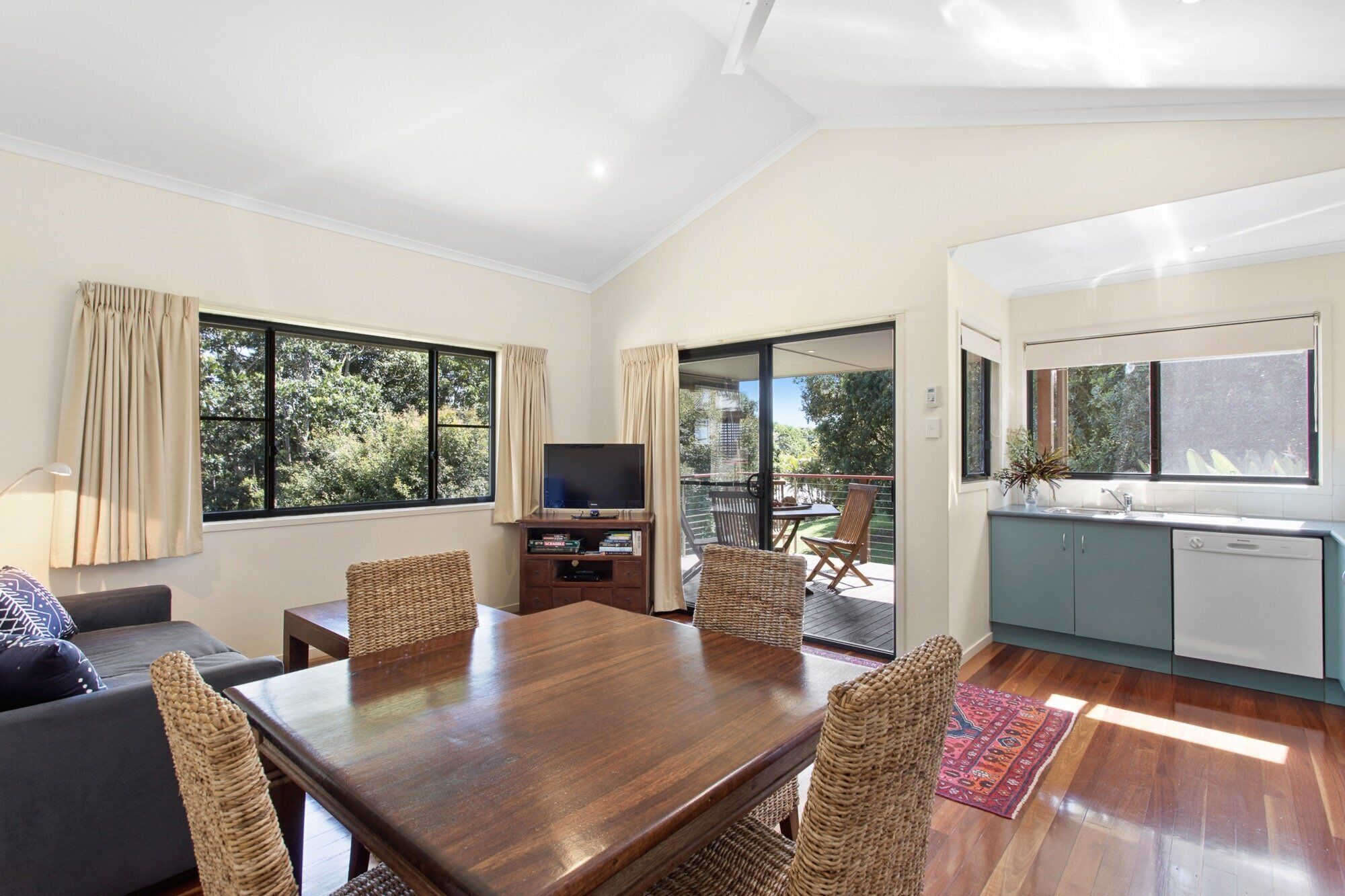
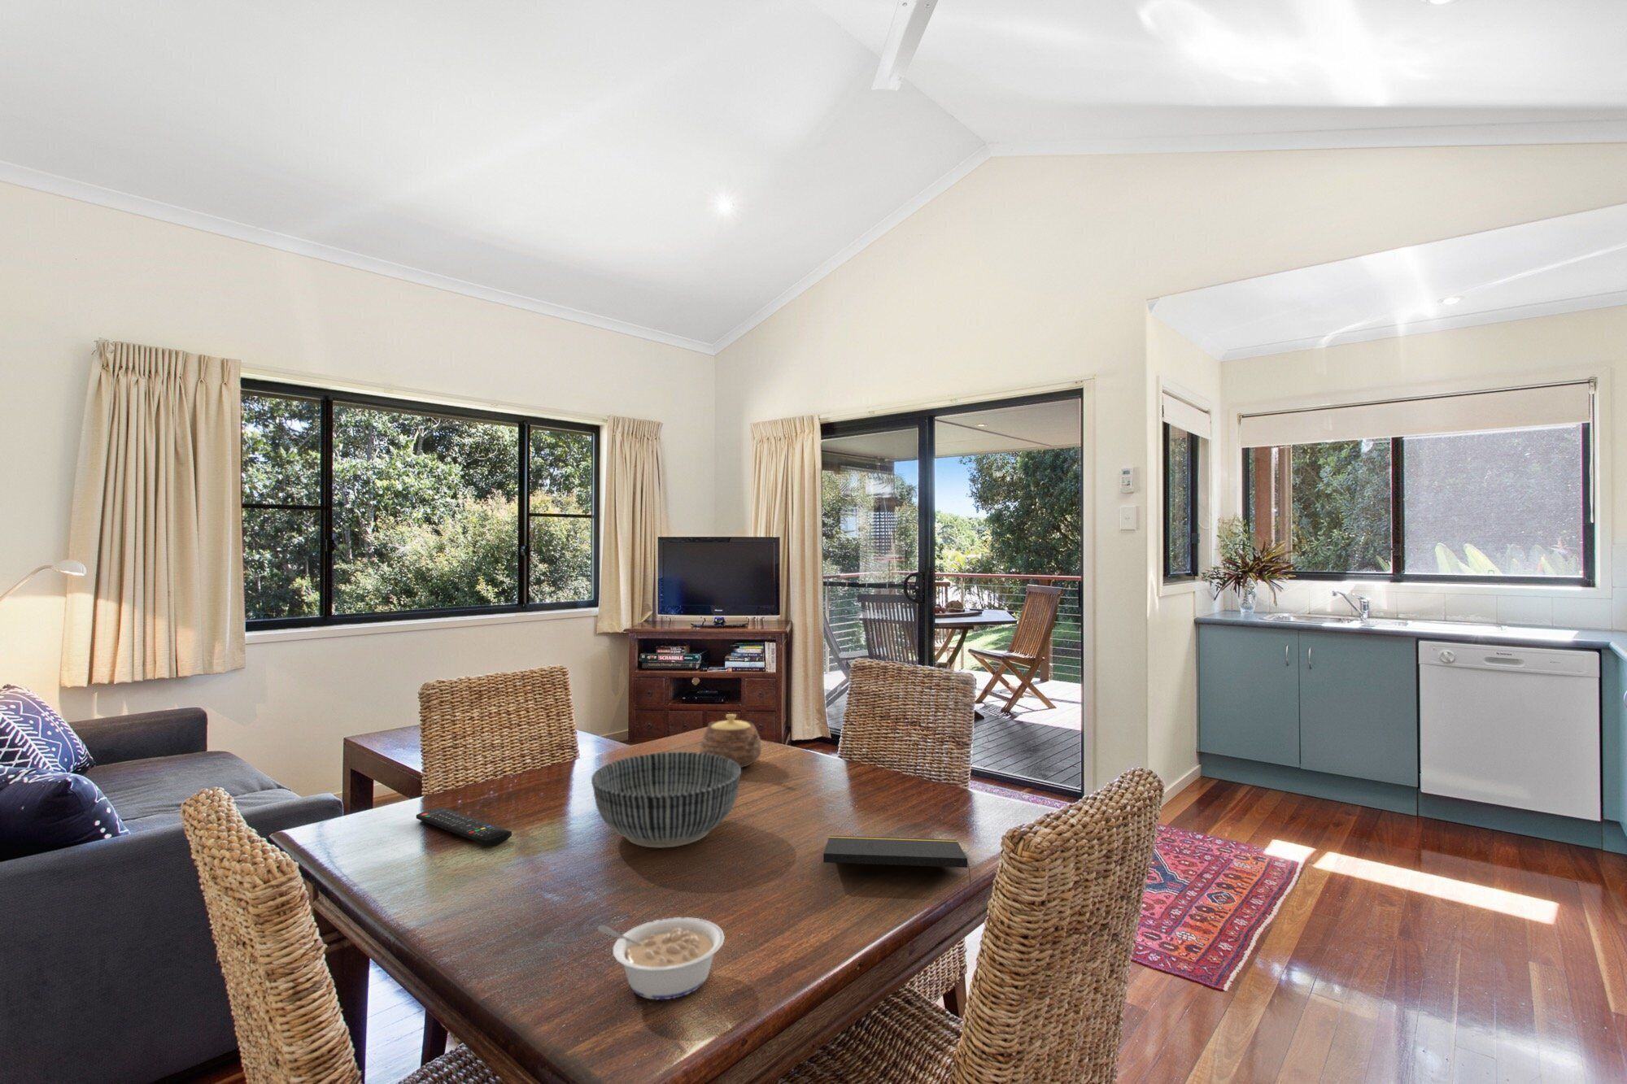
+ bowl [590,751,742,848]
+ legume [598,917,726,1001]
+ remote control [416,807,513,847]
+ notepad [823,835,973,887]
+ teapot [699,713,762,768]
